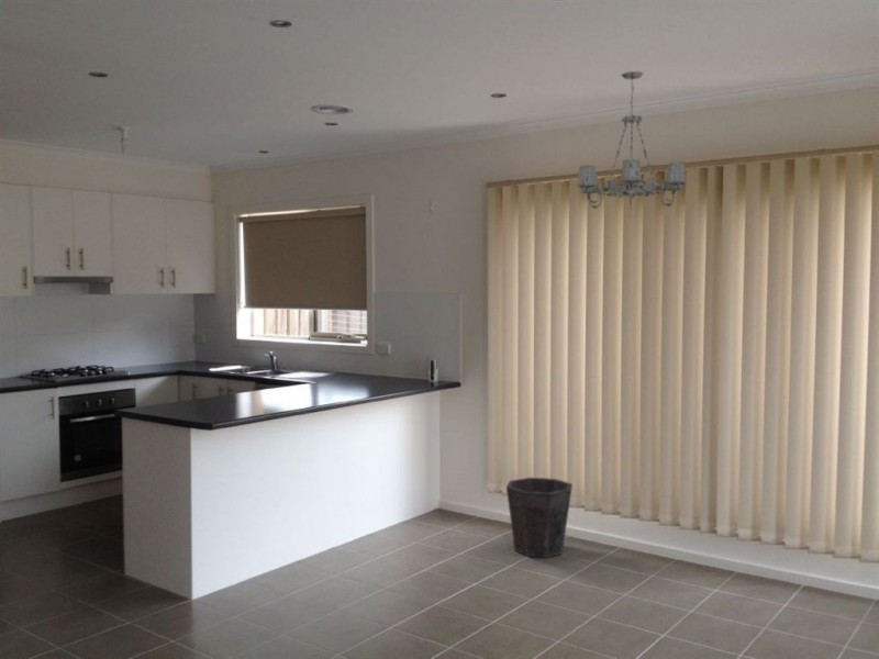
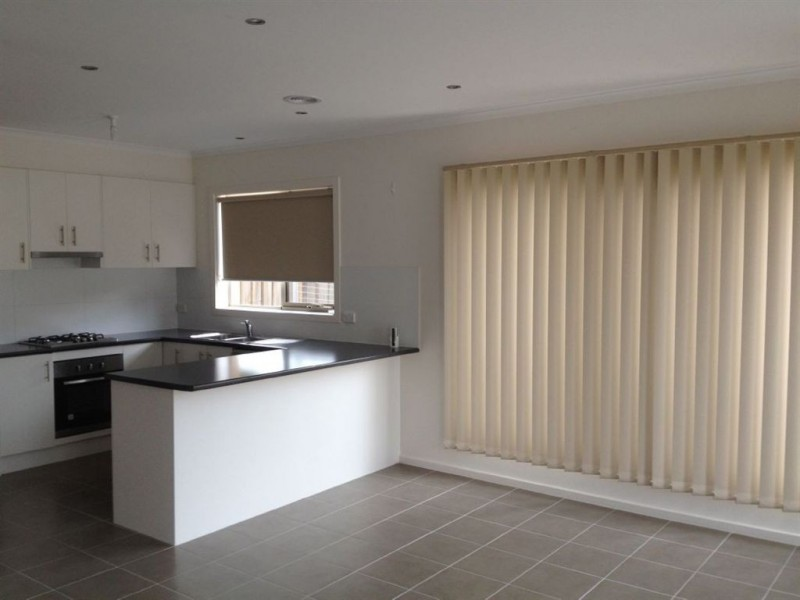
- chandelier [576,70,689,210]
- waste bin [505,477,574,559]
